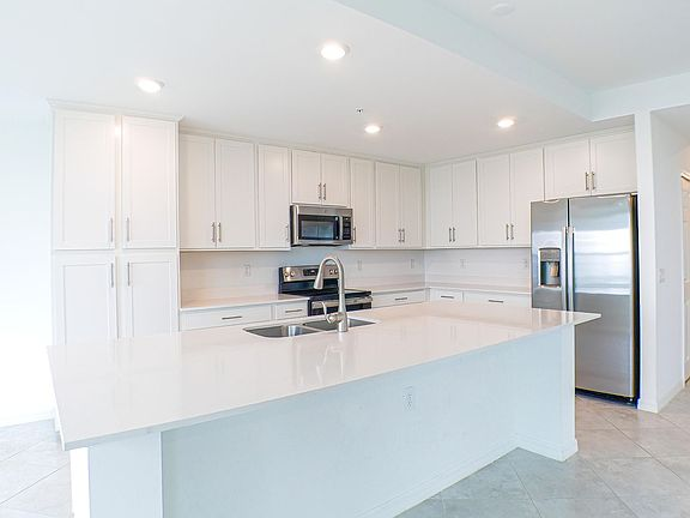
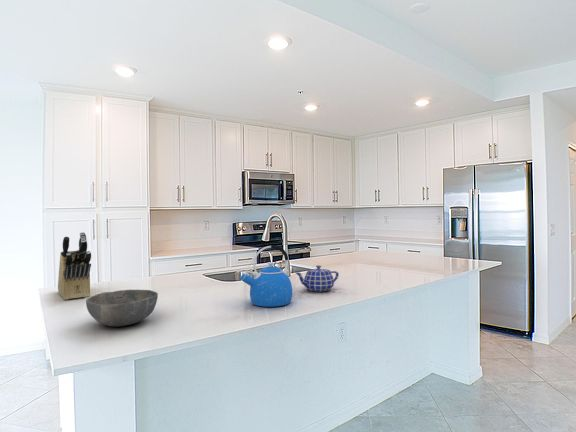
+ teapot [295,264,340,292]
+ kettle [239,244,293,308]
+ bowl [85,289,159,327]
+ knife block [57,231,92,301]
